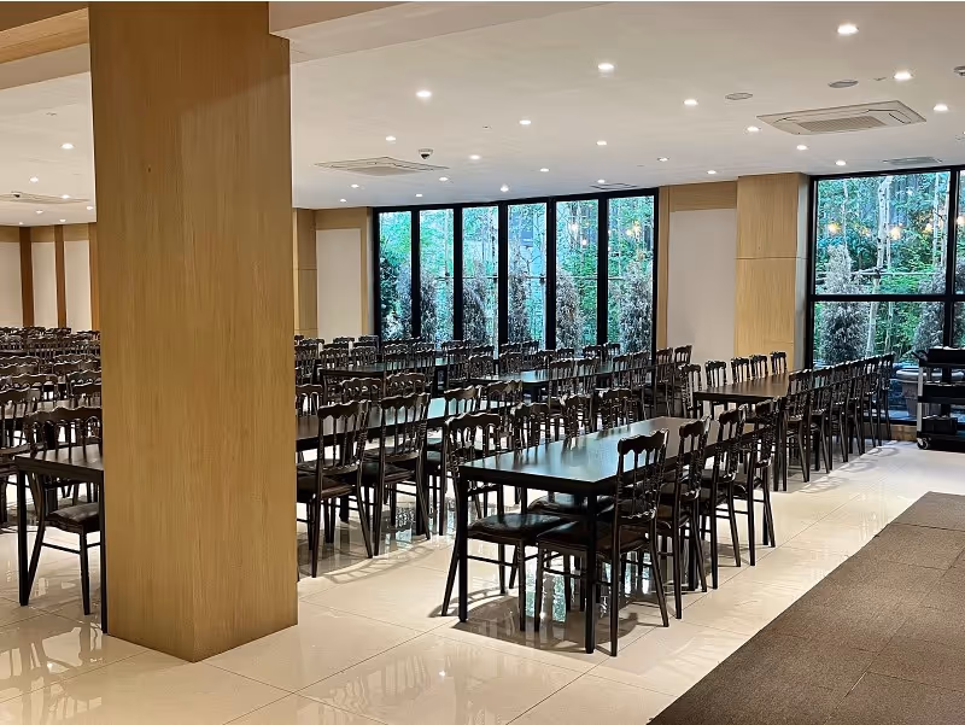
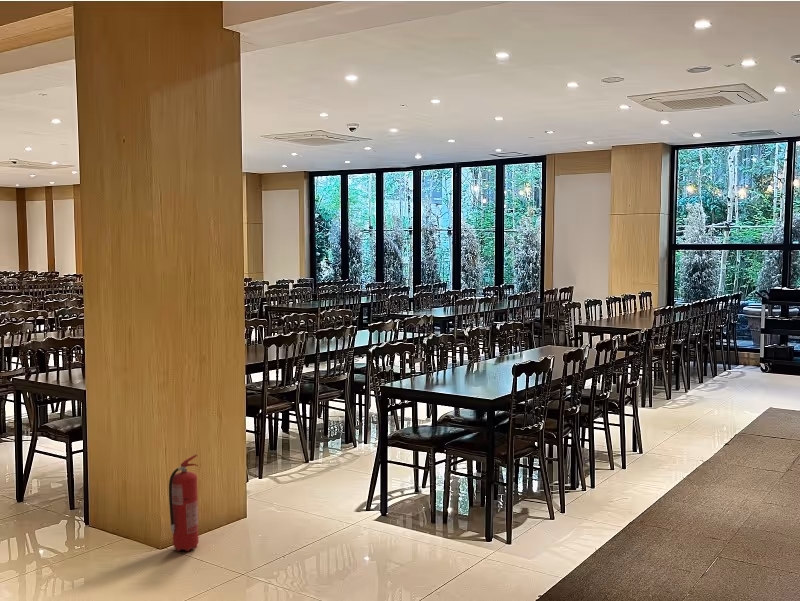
+ fire extinguisher [168,454,200,552]
